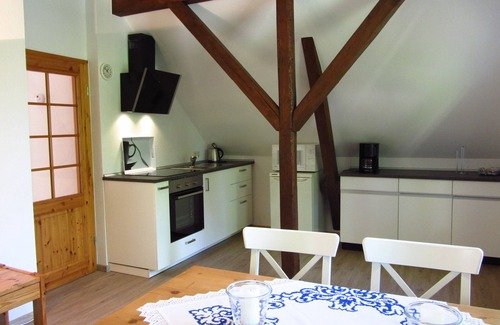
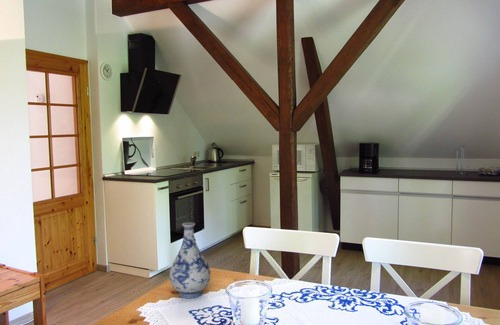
+ vase [169,222,211,299]
